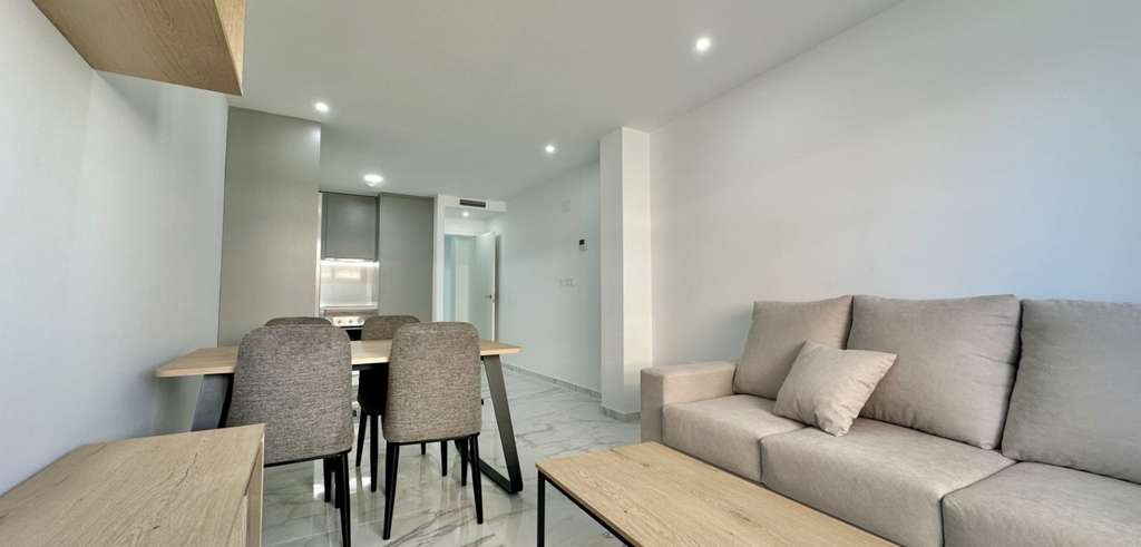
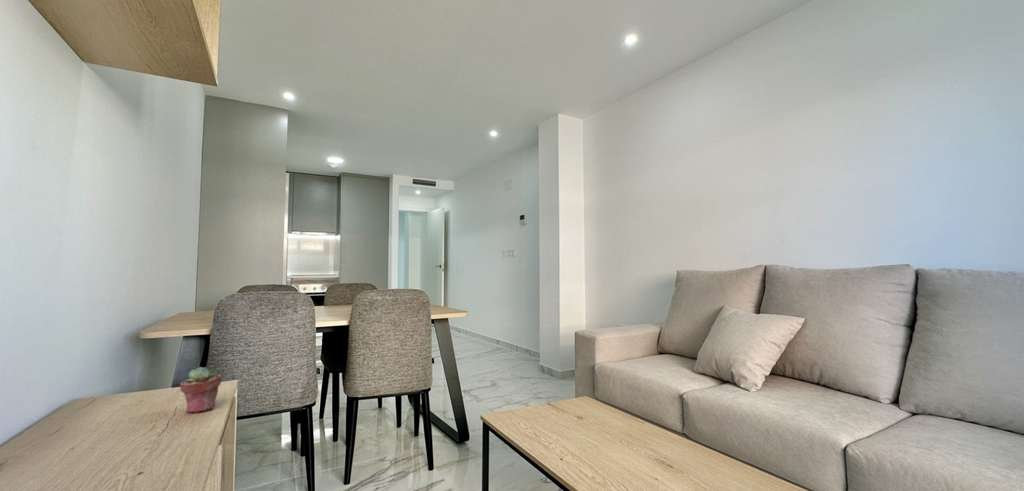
+ potted succulent [179,366,222,414]
